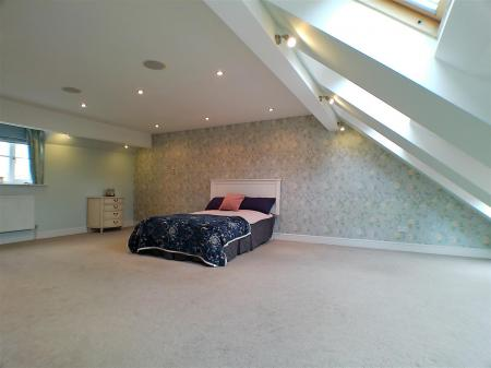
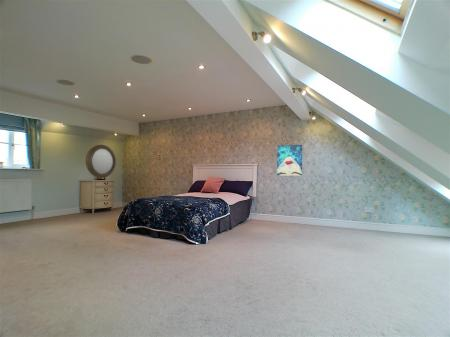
+ wall art [276,144,303,177]
+ home mirror [85,144,117,179]
